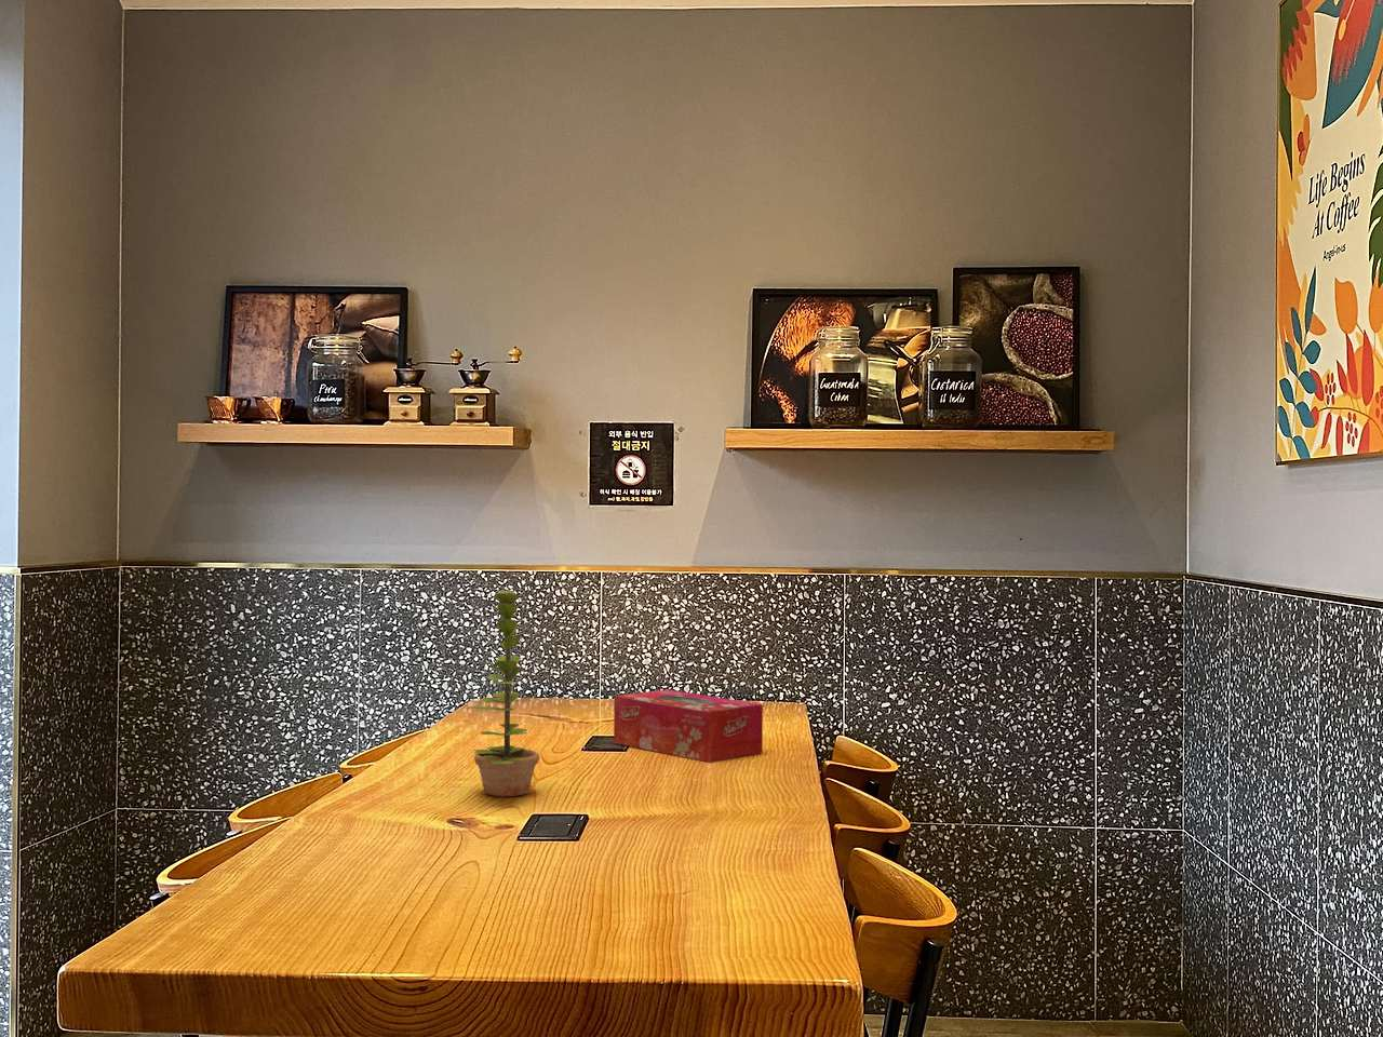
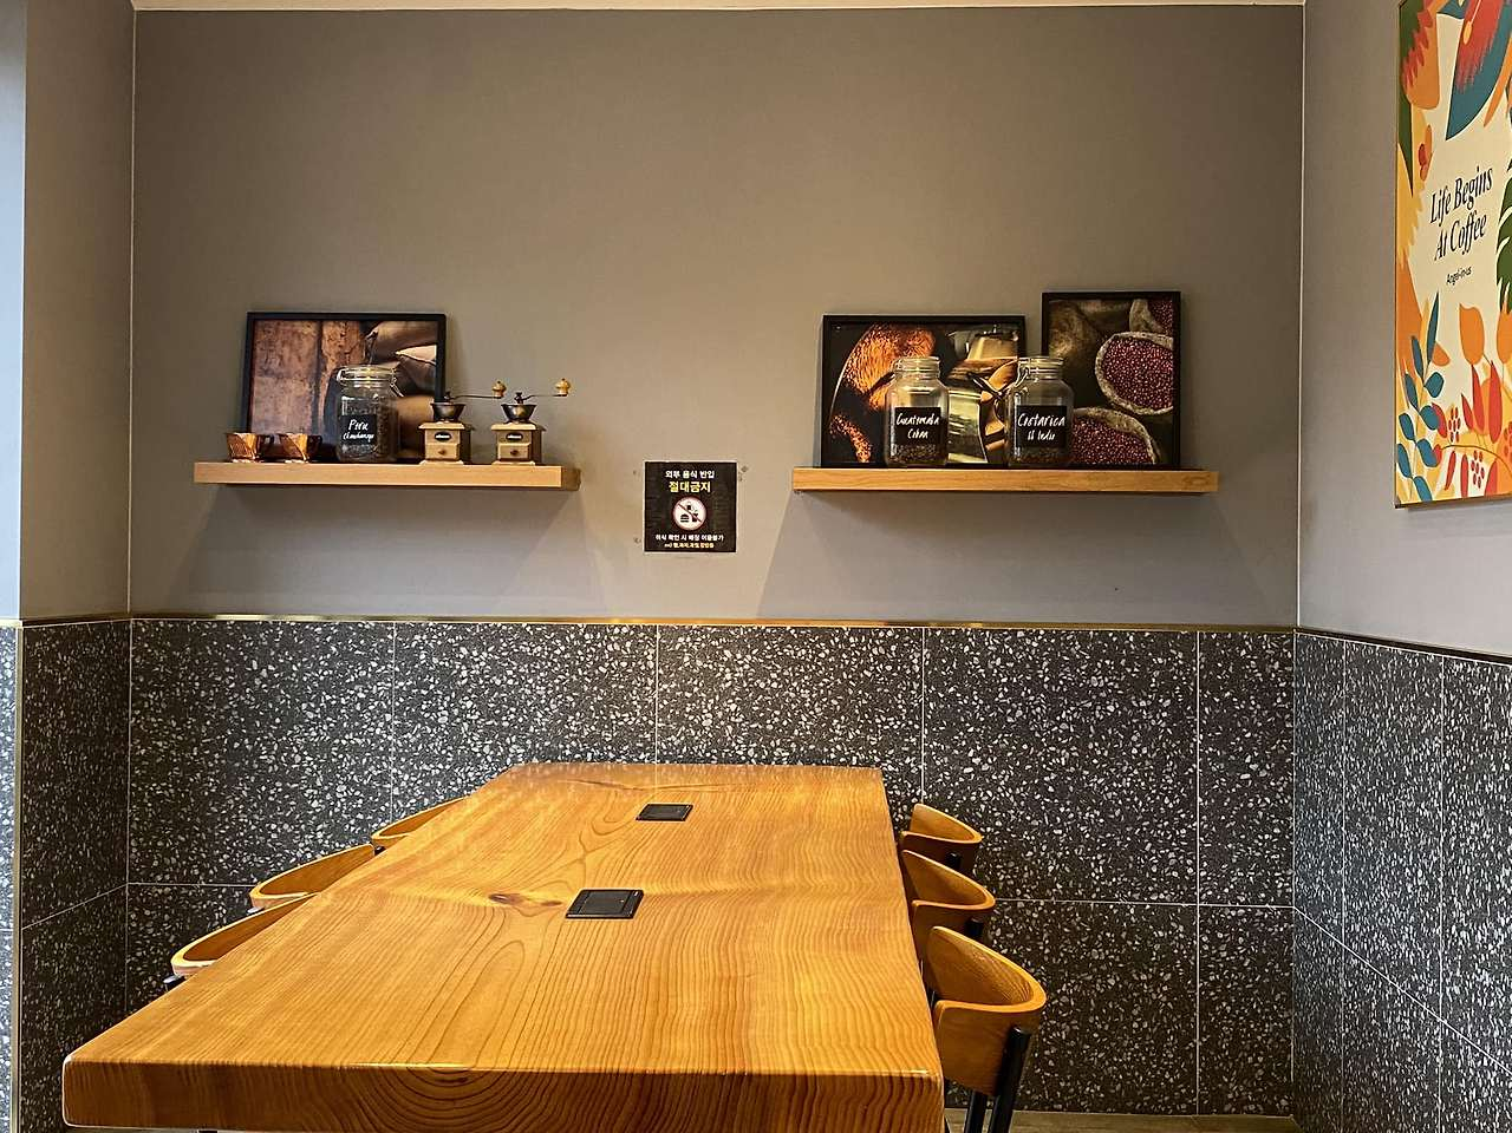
- plant [469,589,540,797]
- tissue box [613,688,763,764]
